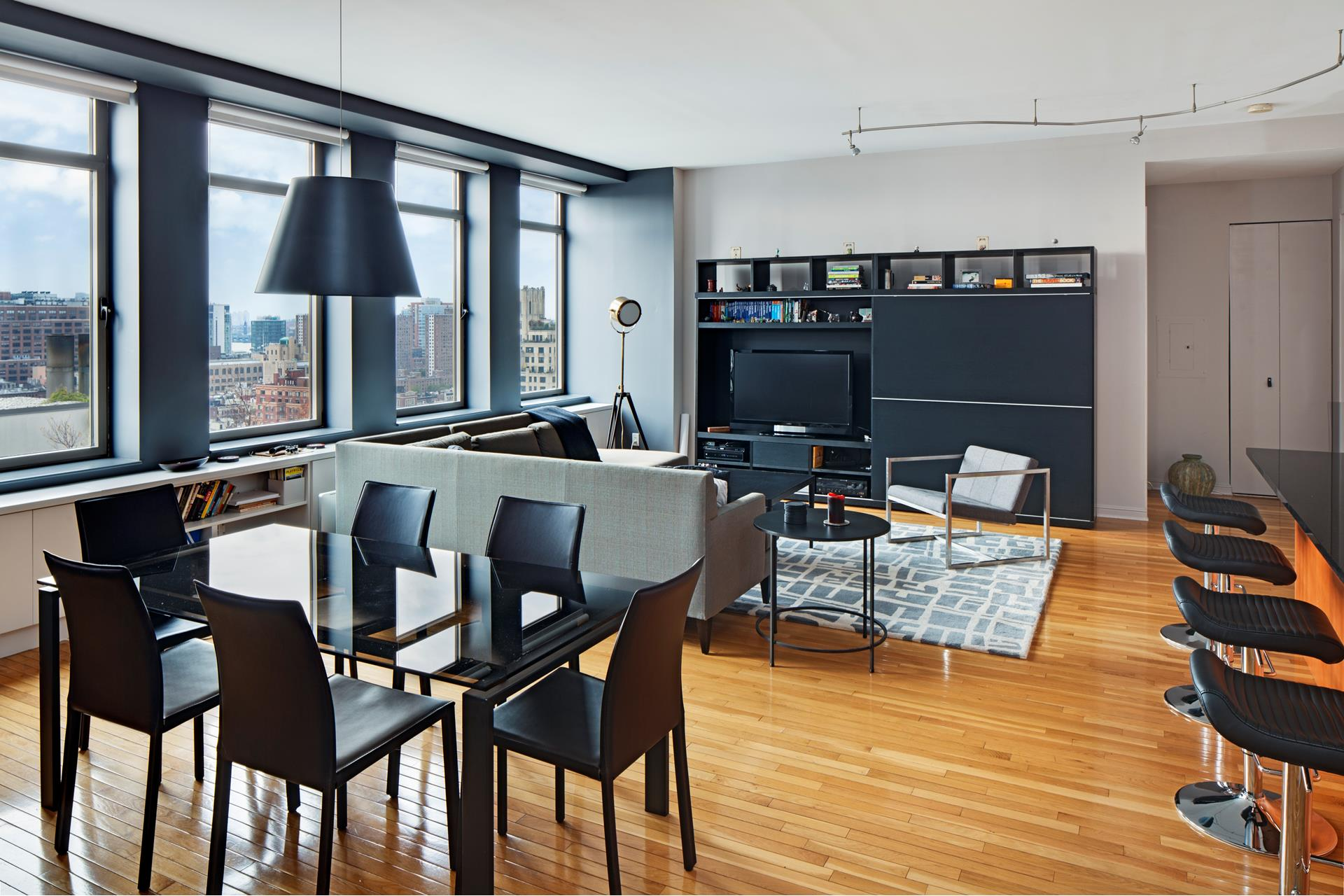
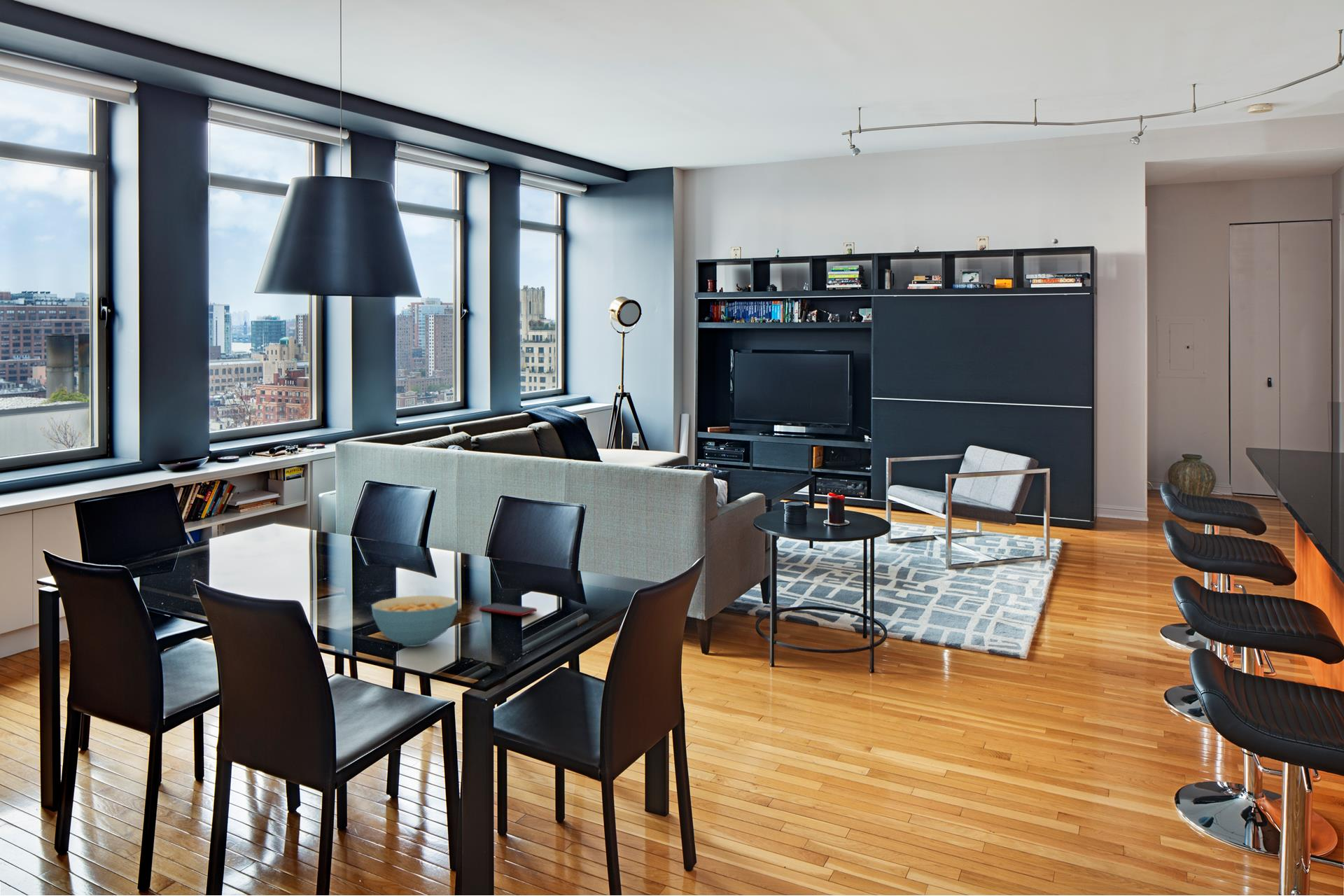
+ cereal bowl [370,595,458,647]
+ smartphone [478,602,538,617]
